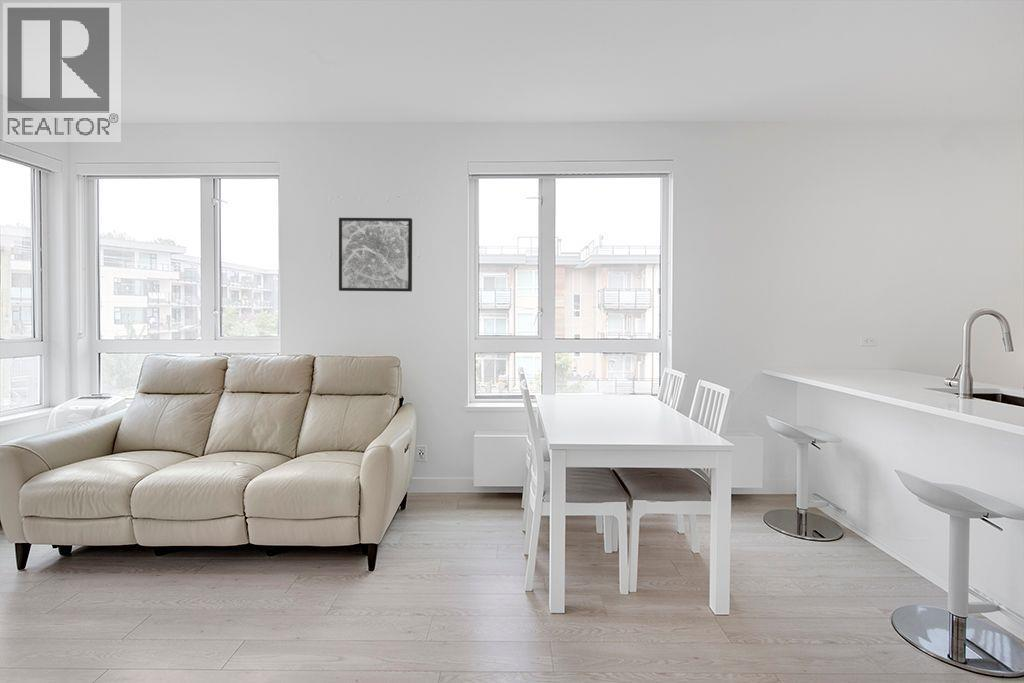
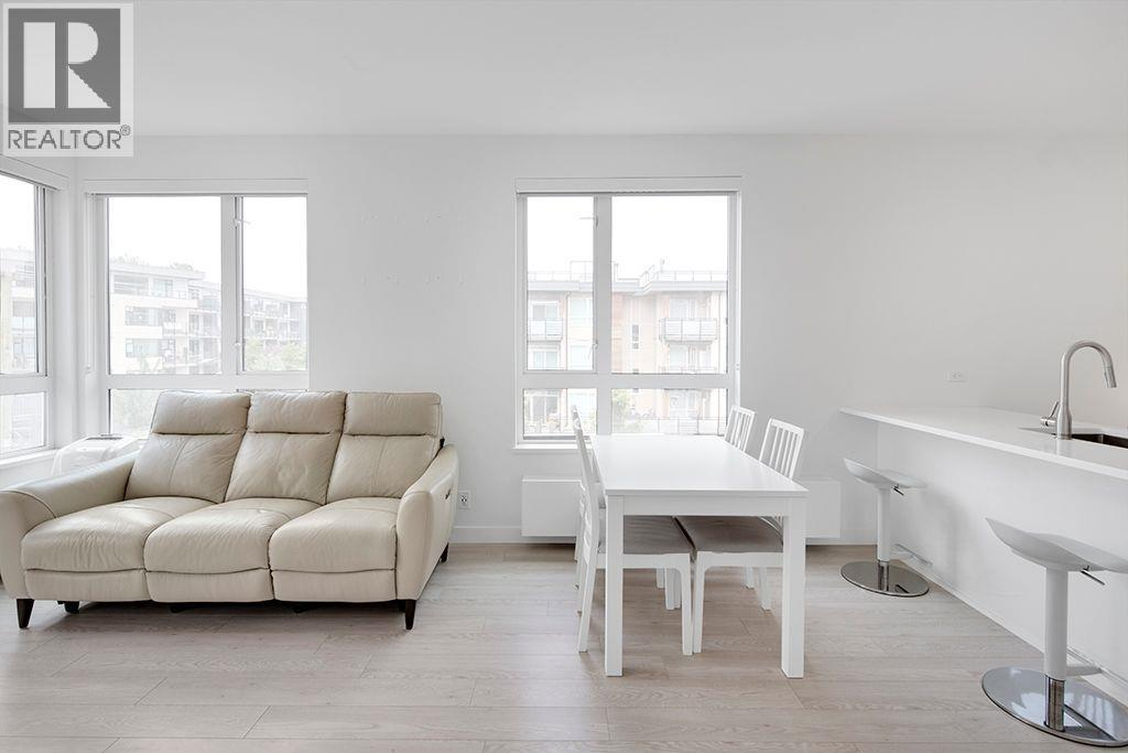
- wall art [338,217,413,292]
